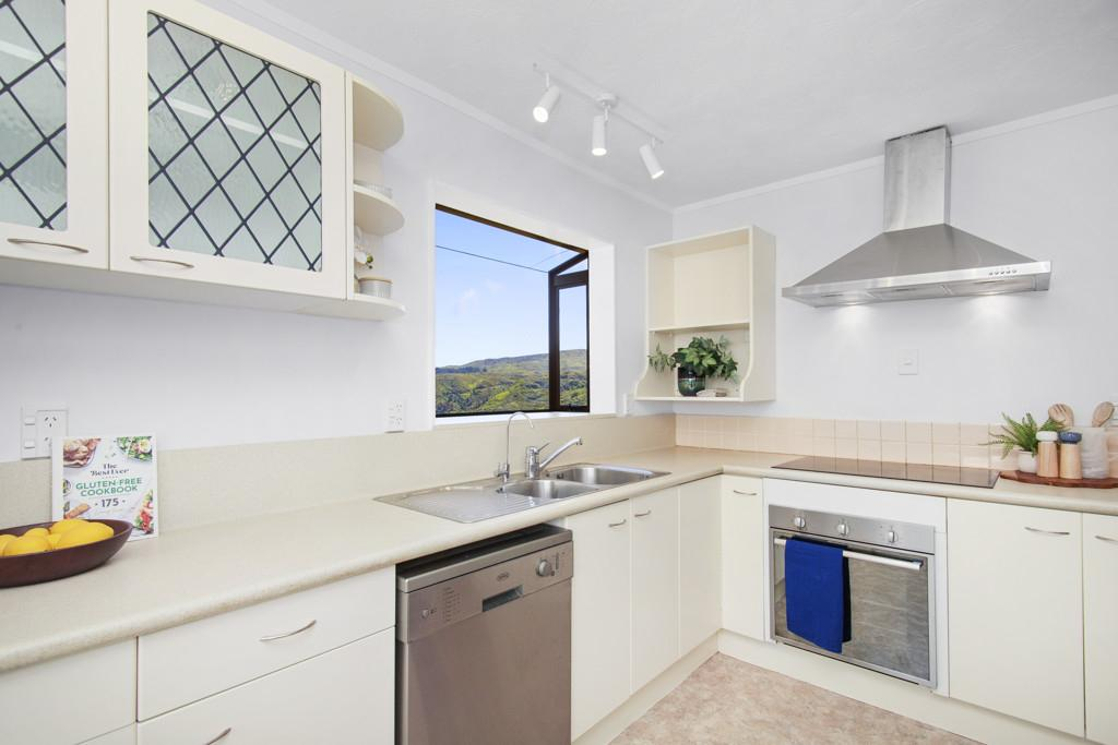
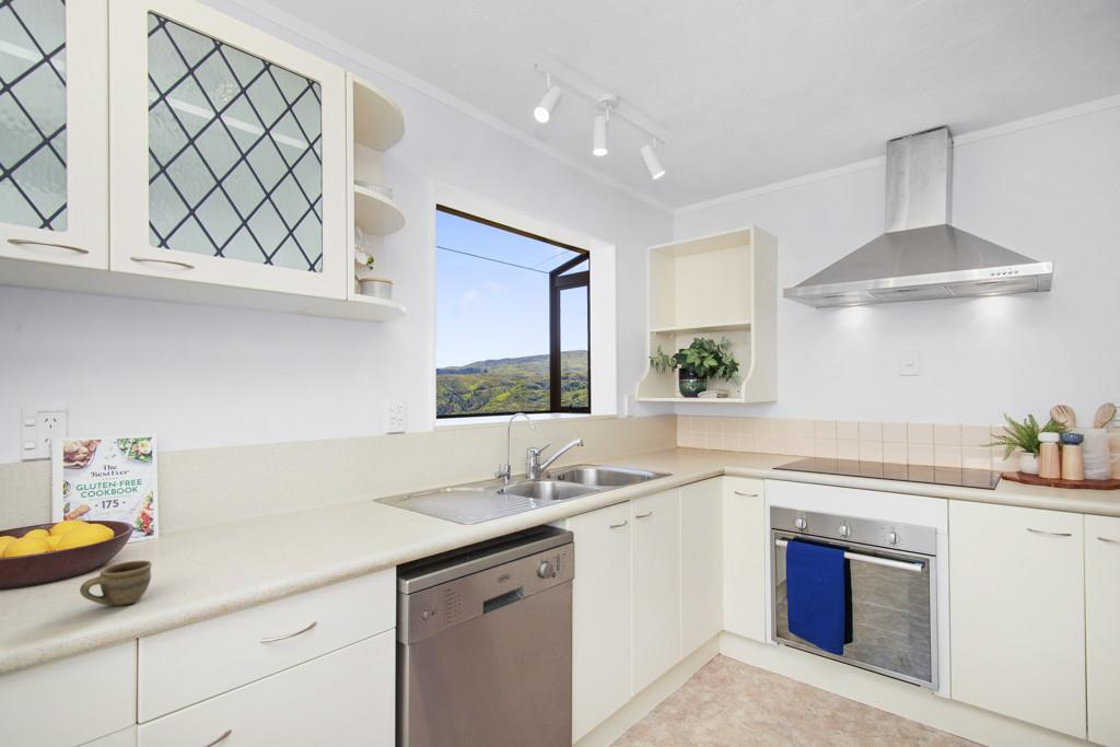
+ cup [79,559,153,607]
